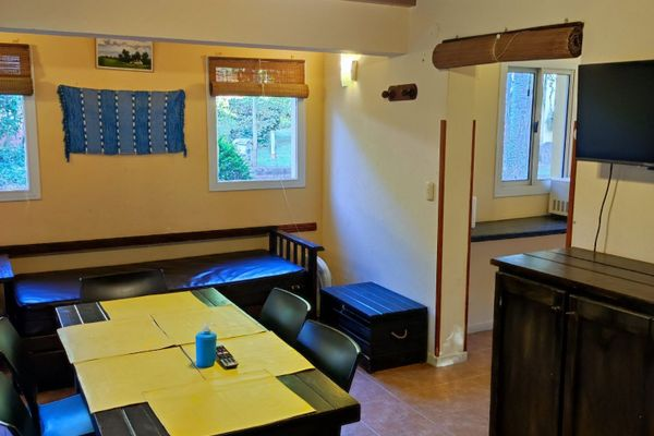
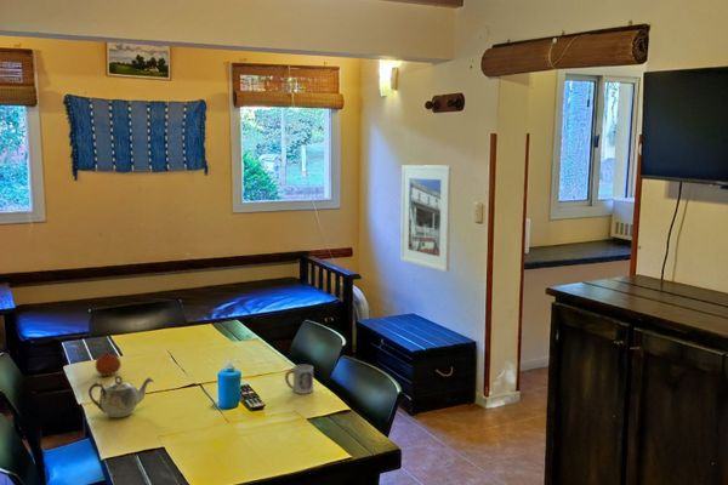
+ teapot [87,375,155,418]
+ cup [284,364,314,395]
+ fruit [95,352,123,377]
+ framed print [399,164,453,273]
